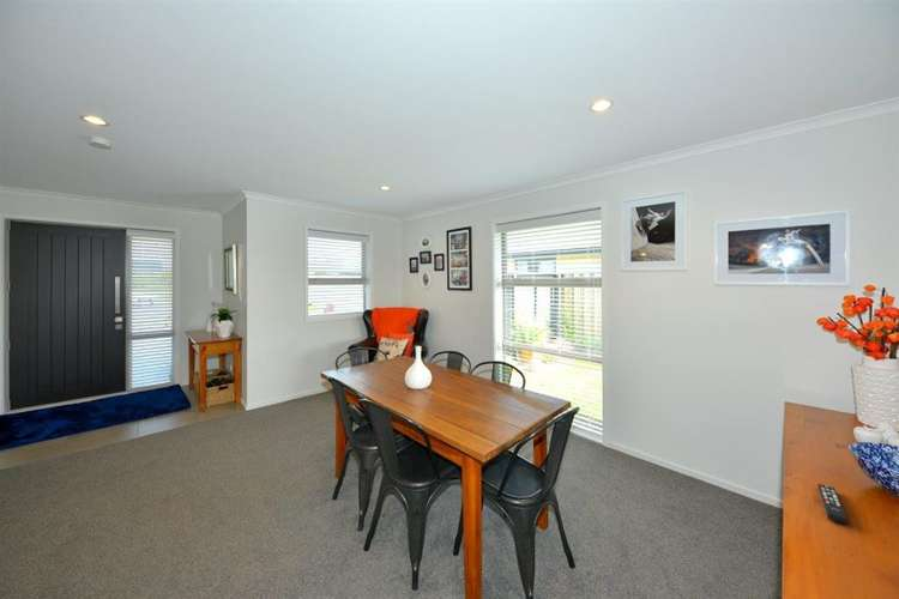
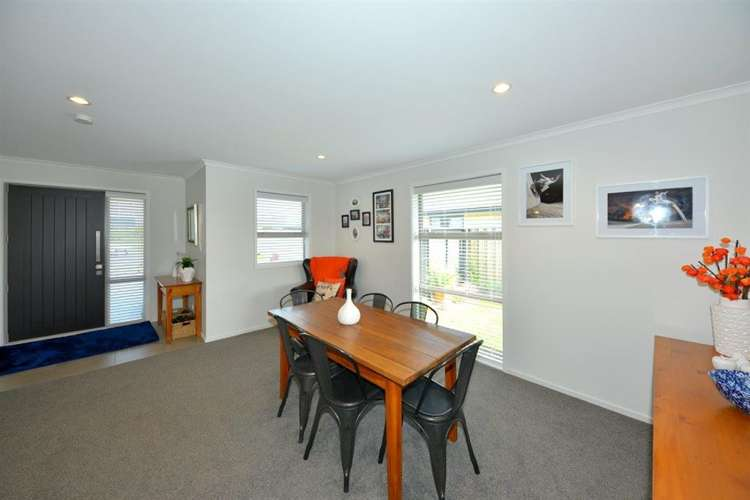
- remote control [816,483,849,526]
